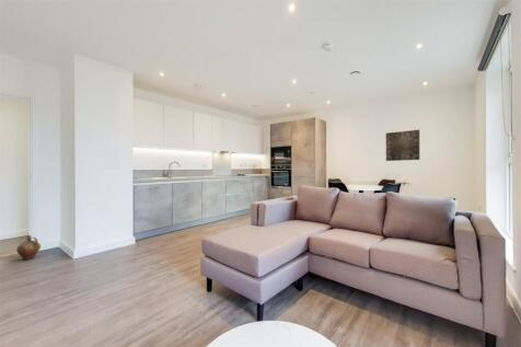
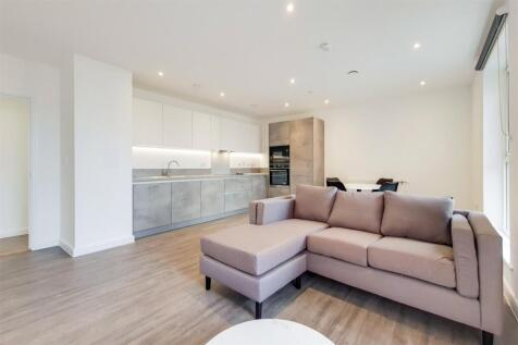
- ceramic jug [15,234,42,261]
- wall art [385,129,420,162]
